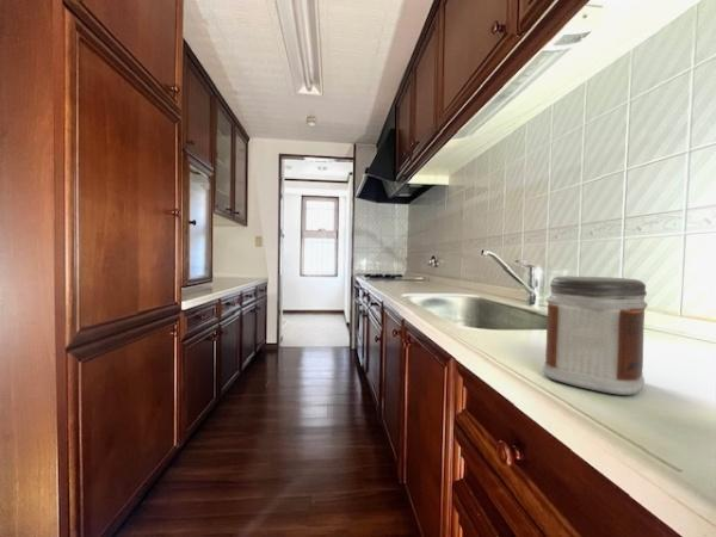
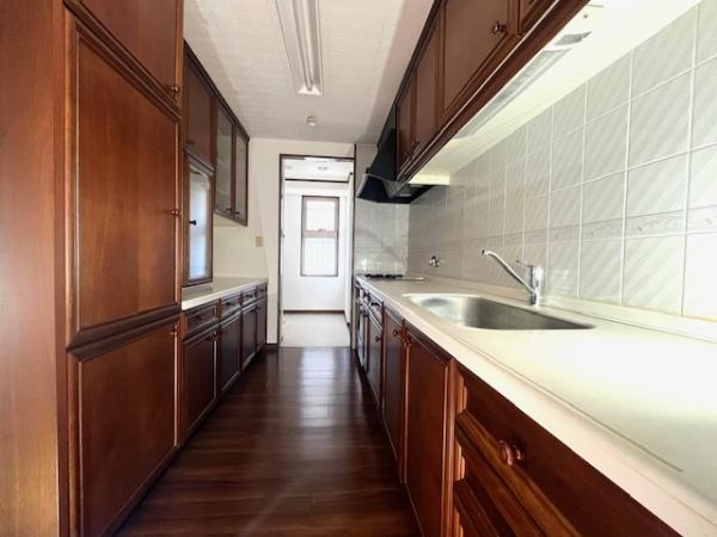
- jar [542,276,649,396]
